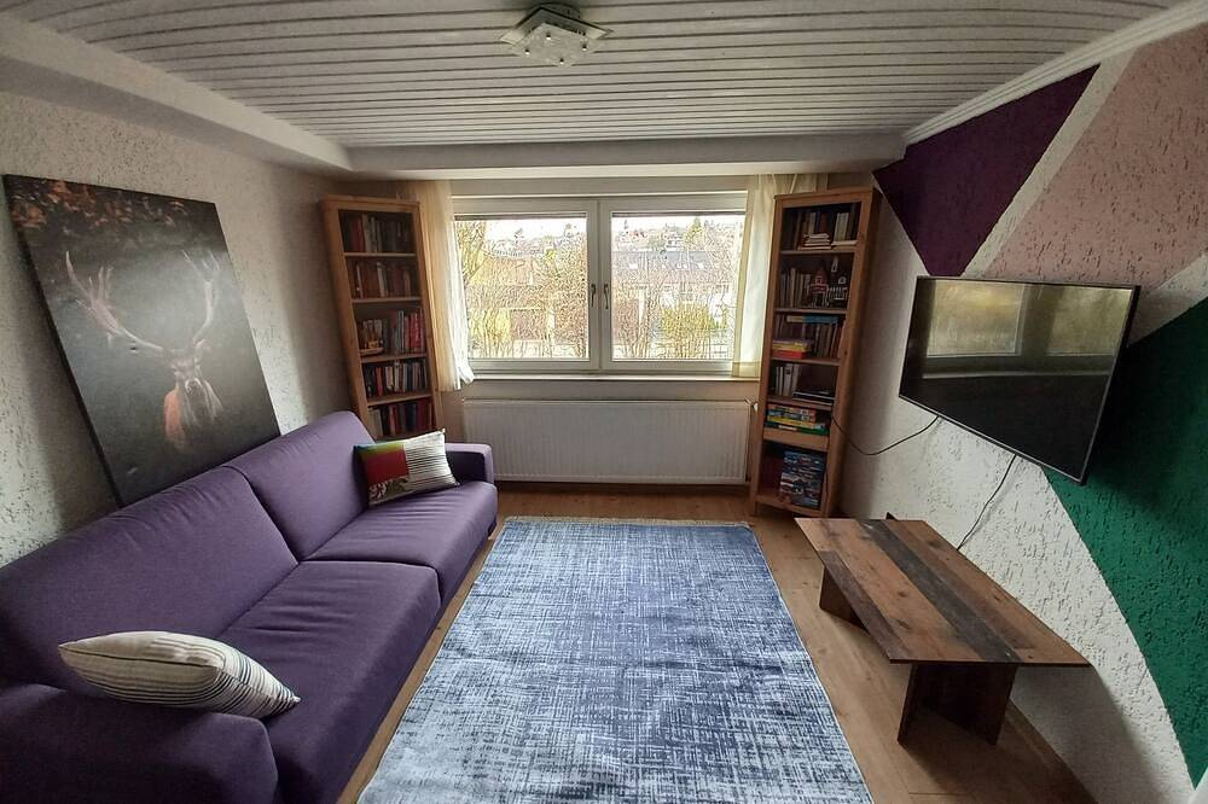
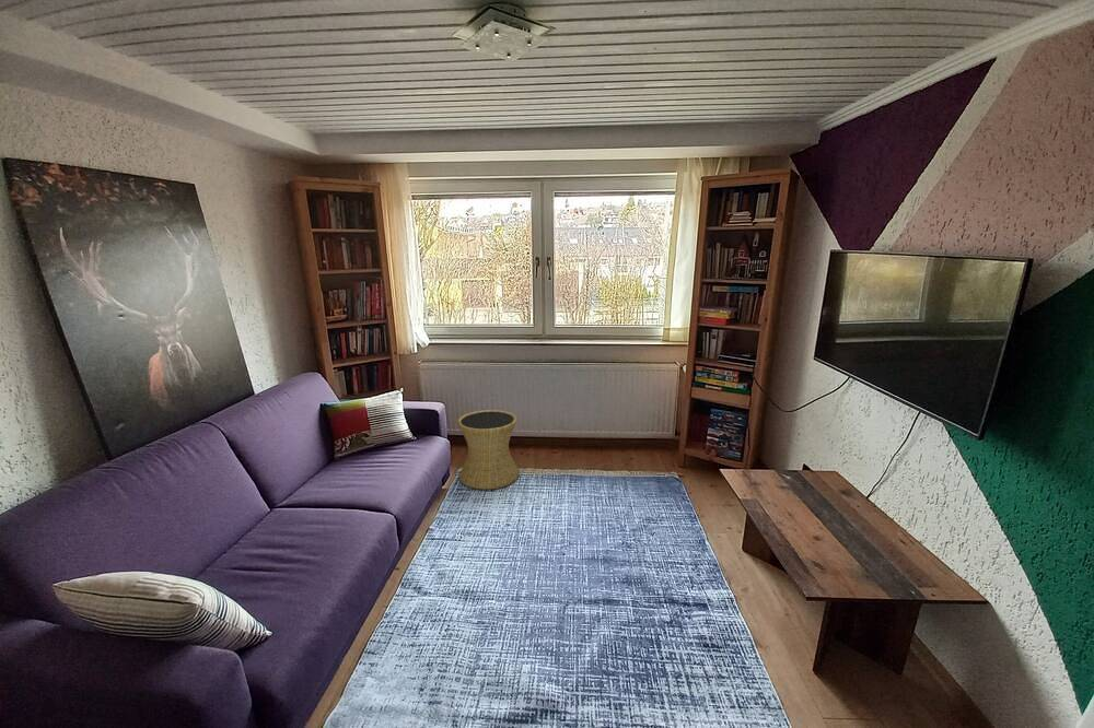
+ side table [456,409,520,491]
